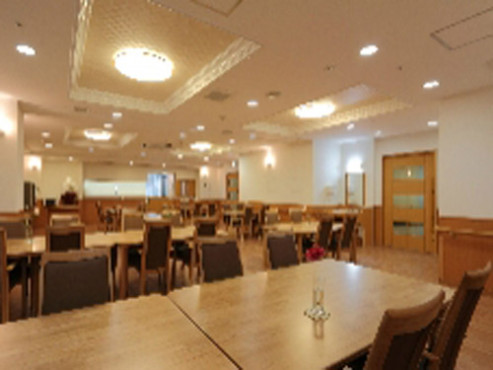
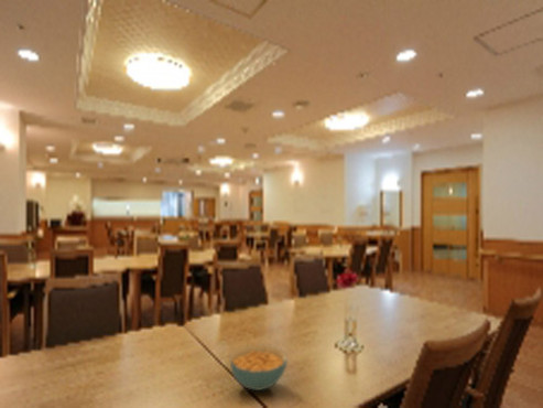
+ cereal bowl [229,344,289,391]
